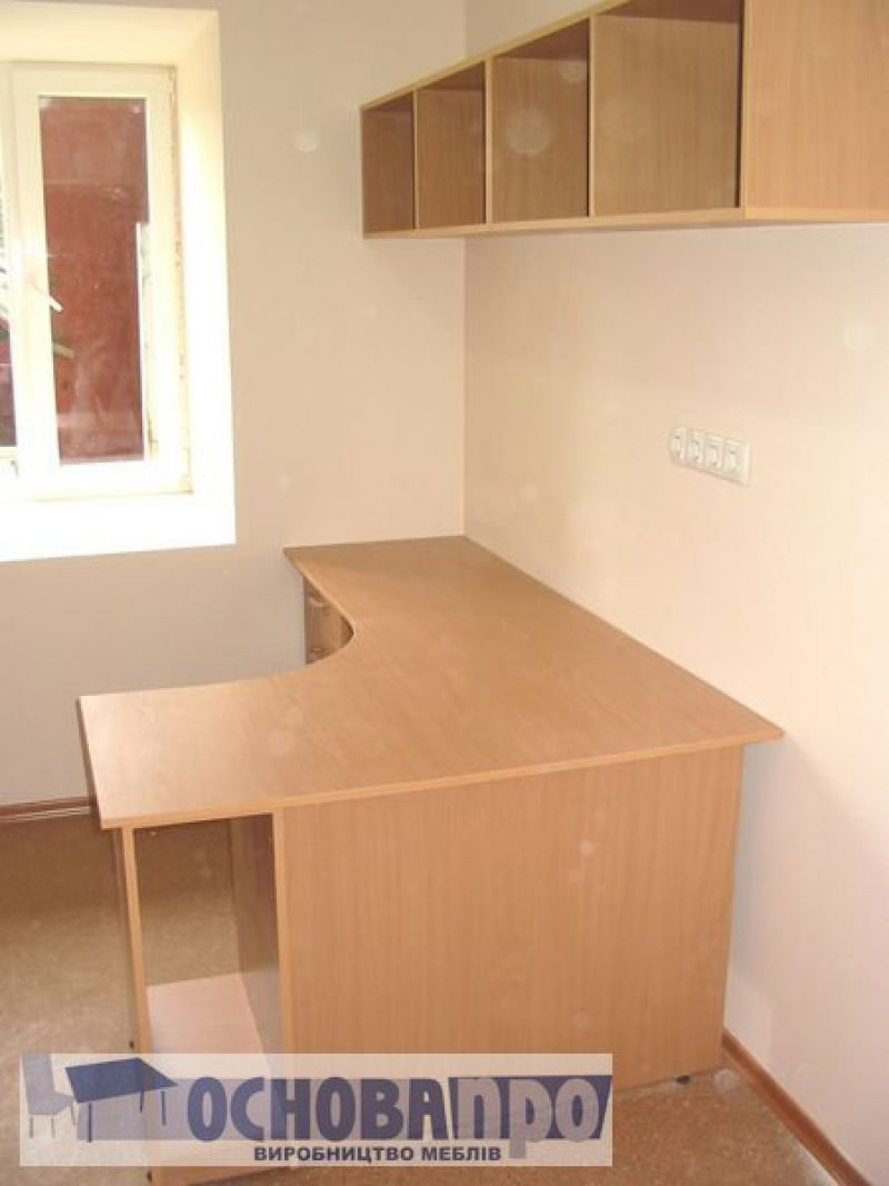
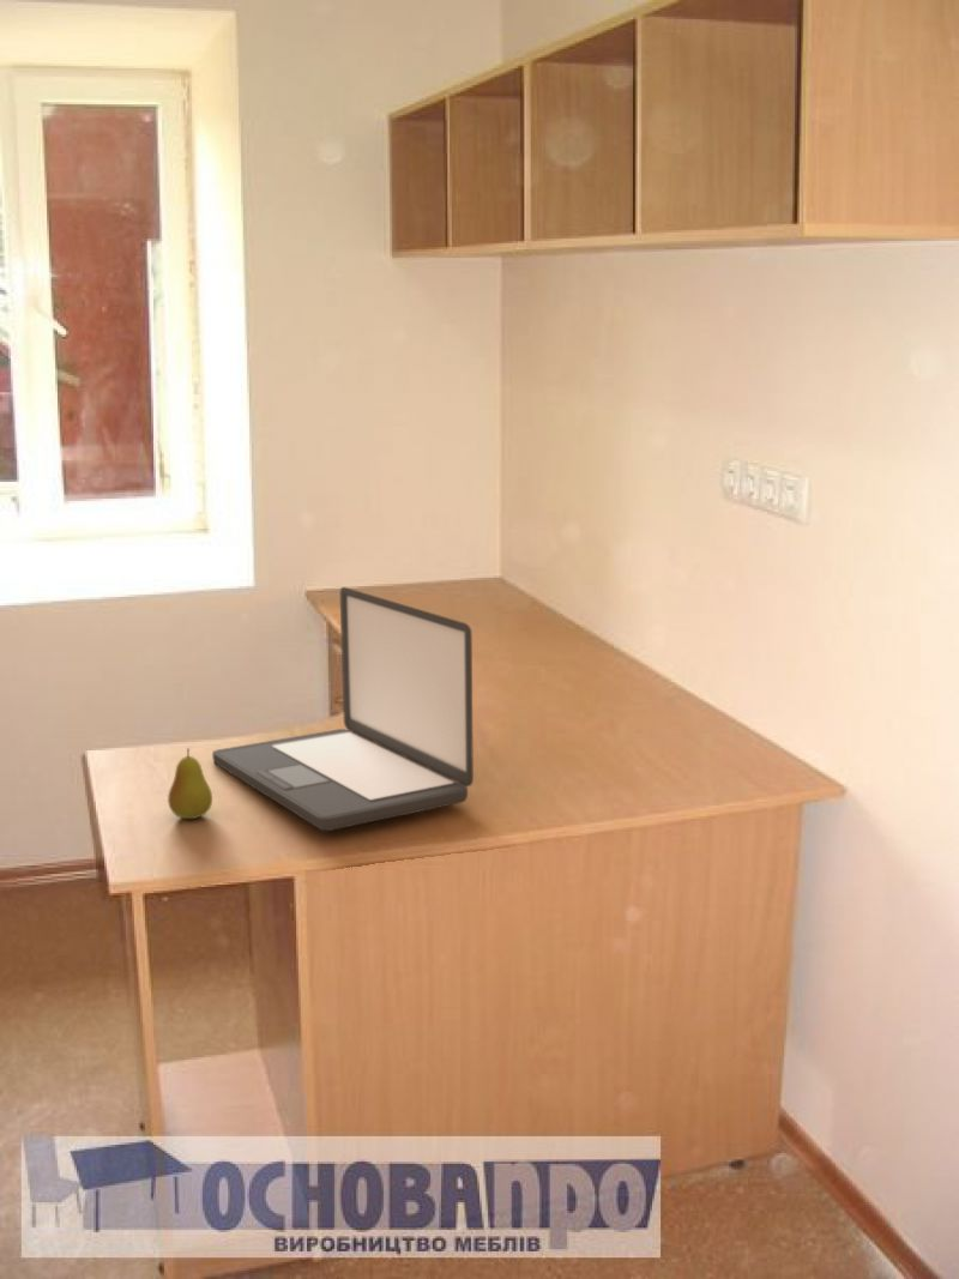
+ laptop [211,586,475,832]
+ fruit [167,747,213,820]
